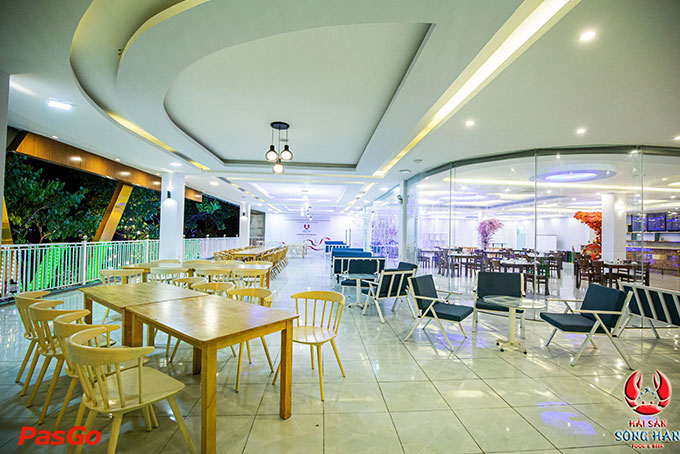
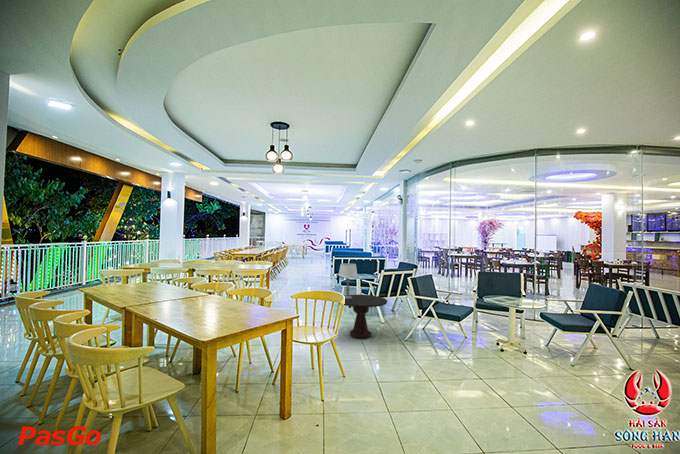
+ table lamp [338,262,358,300]
+ side table [343,294,388,340]
